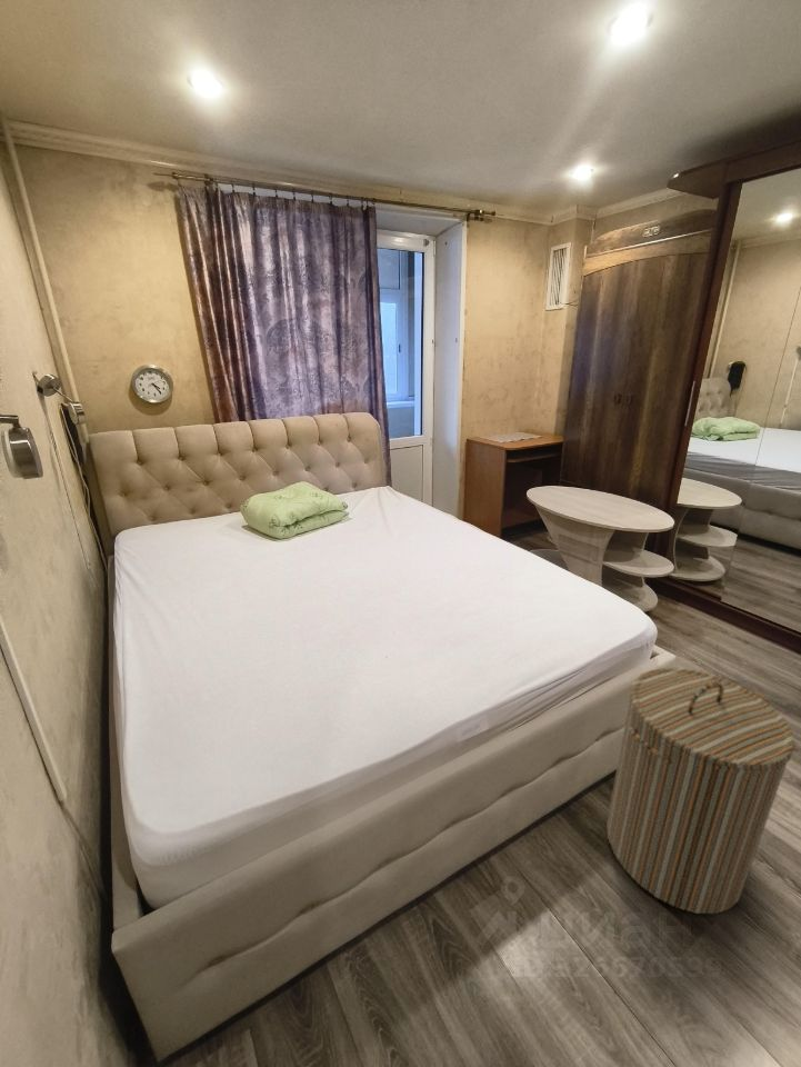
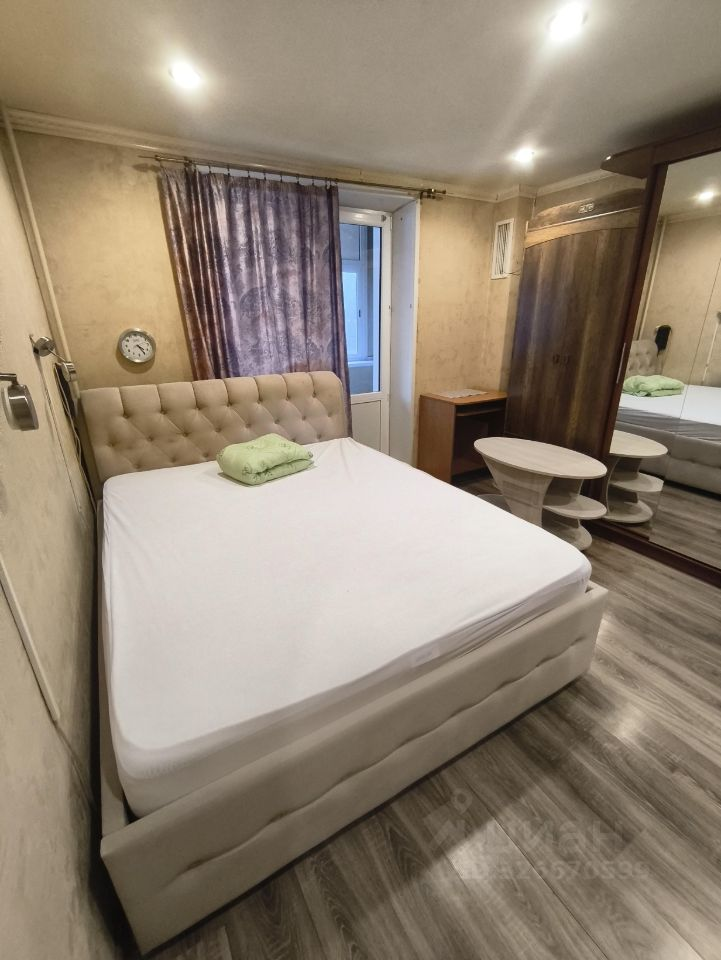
- laundry hamper [605,667,797,915]
